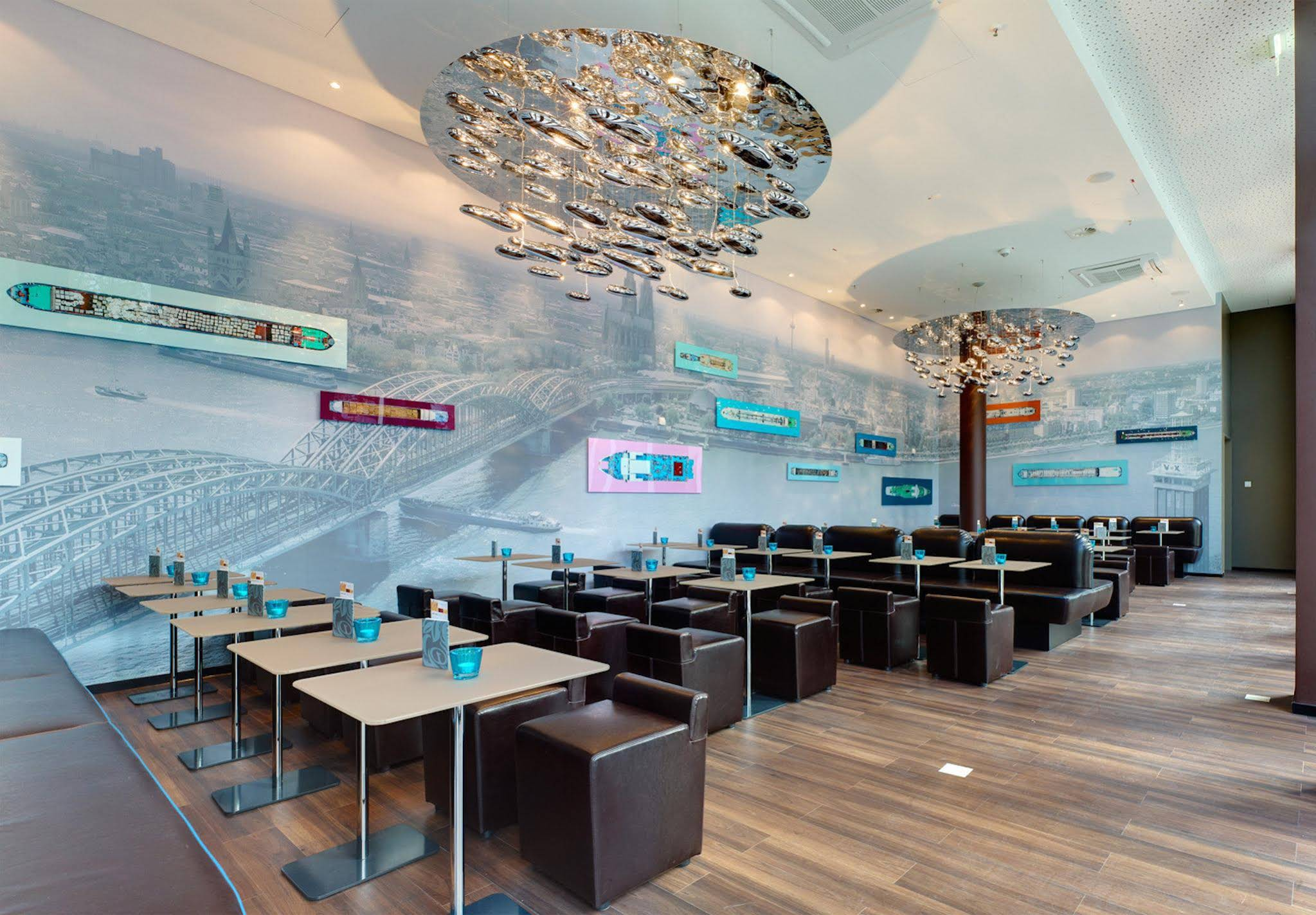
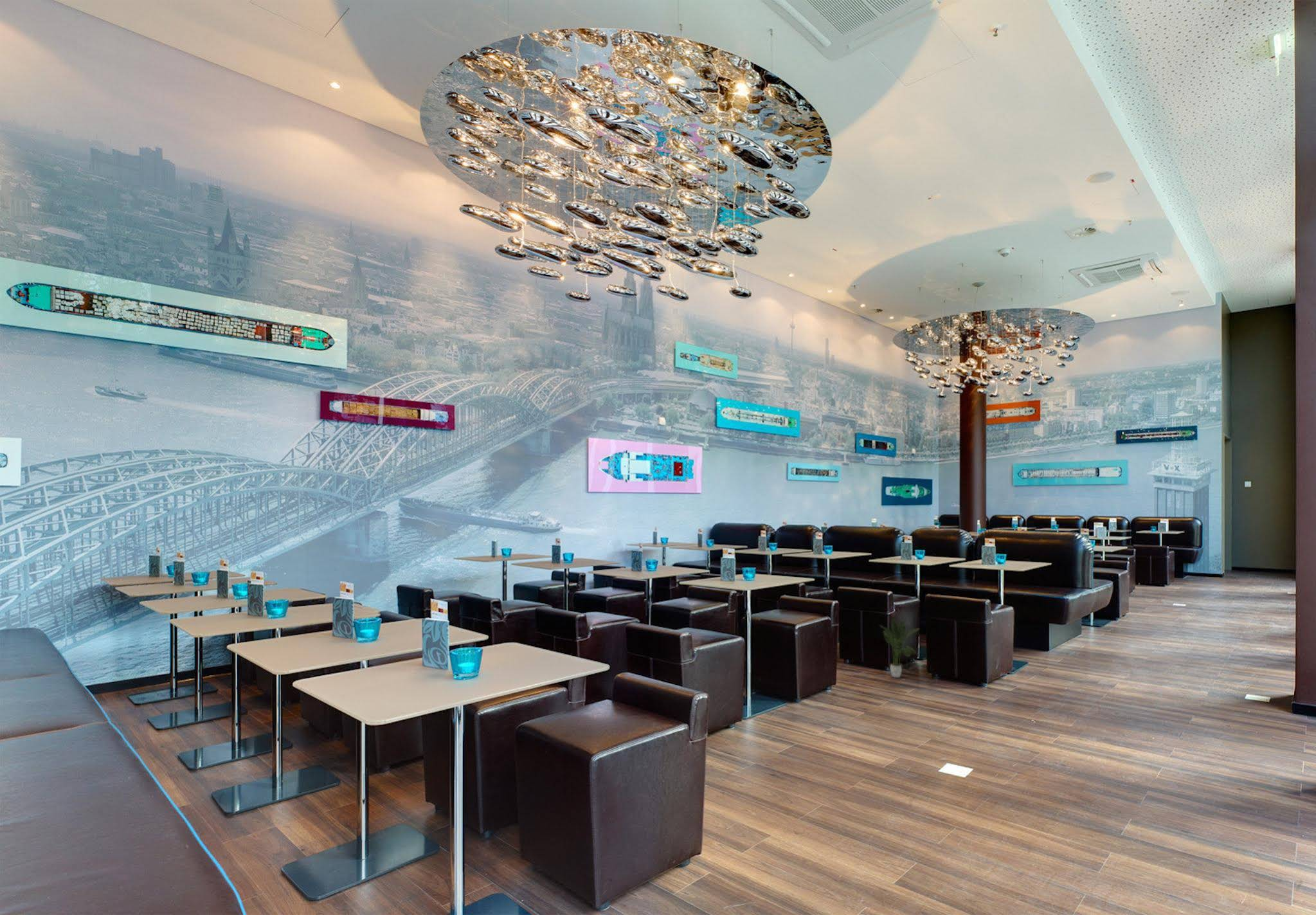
+ potted plant [879,617,920,678]
